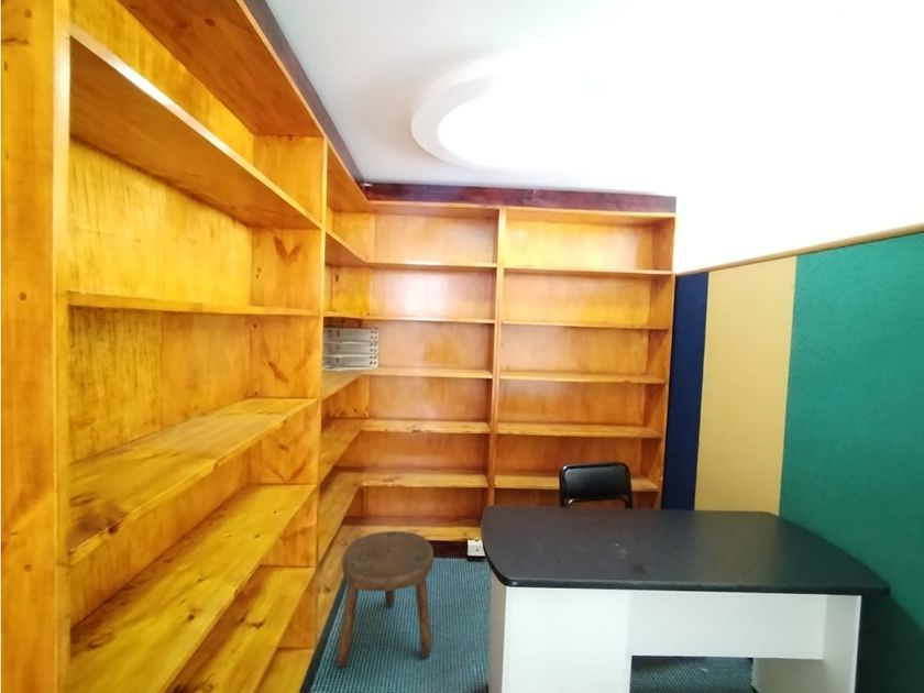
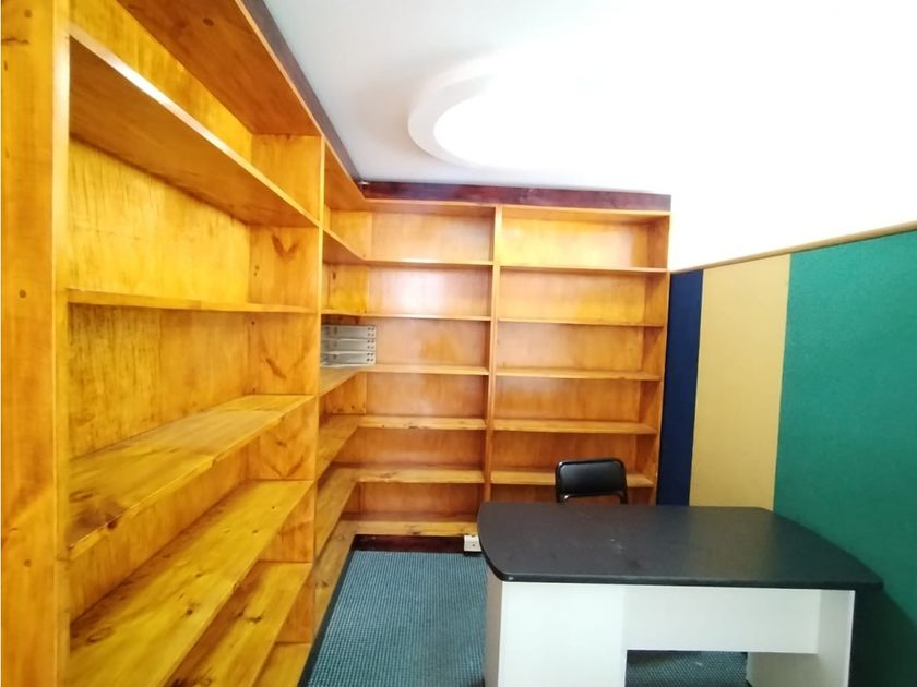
- stool [336,530,435,668]
